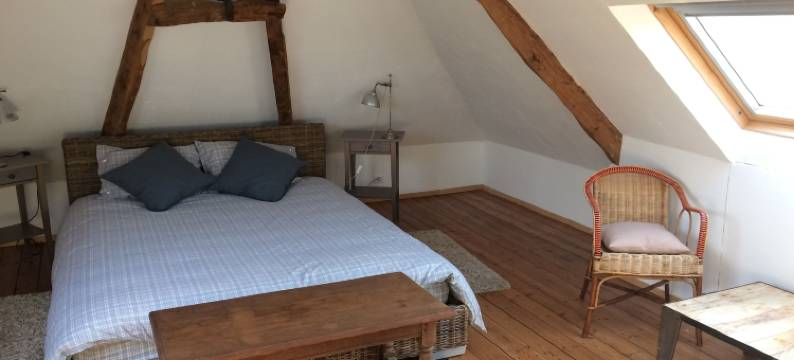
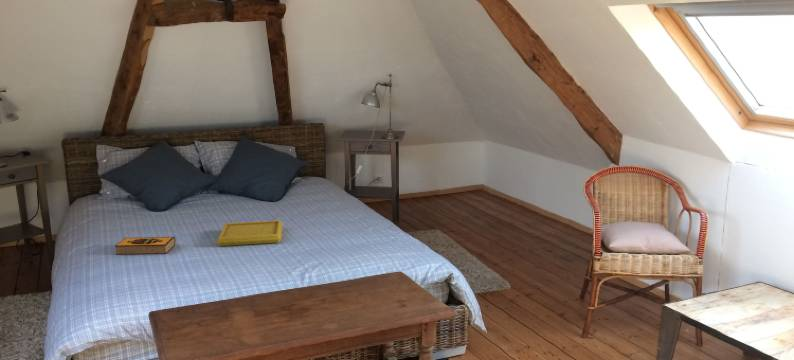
+ serving tray [216,219,284,247]
+ hardback book [114,236,176,256]
